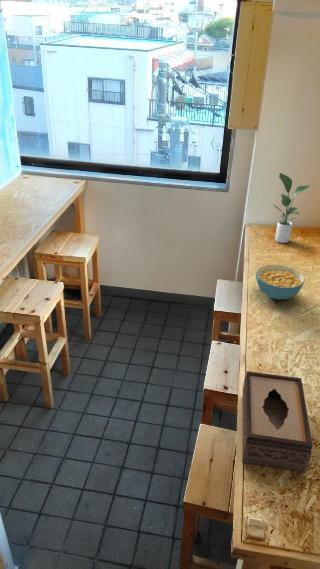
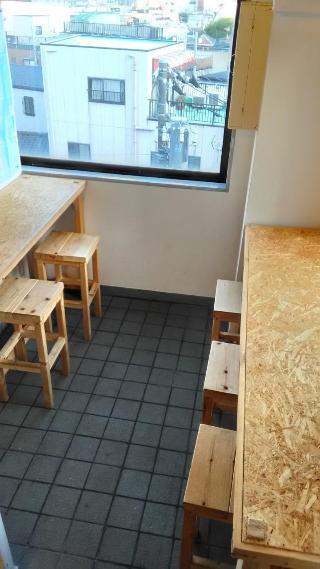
- tissue box [241,370,314,473]
- cereal bowl [255,264,306,300]
- potted plant [272,172,312,244]
